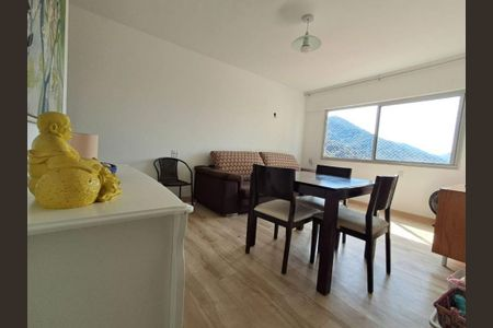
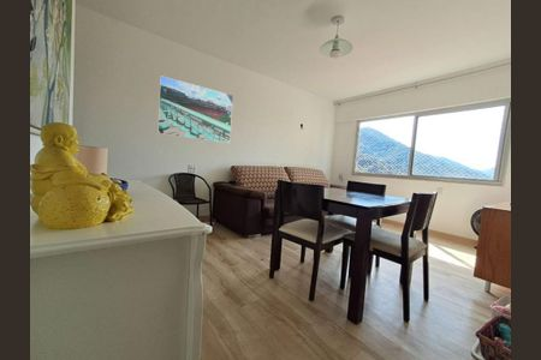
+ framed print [156,74,234,144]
